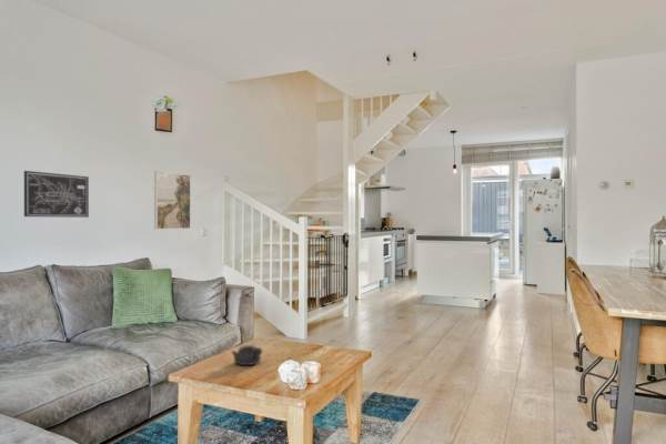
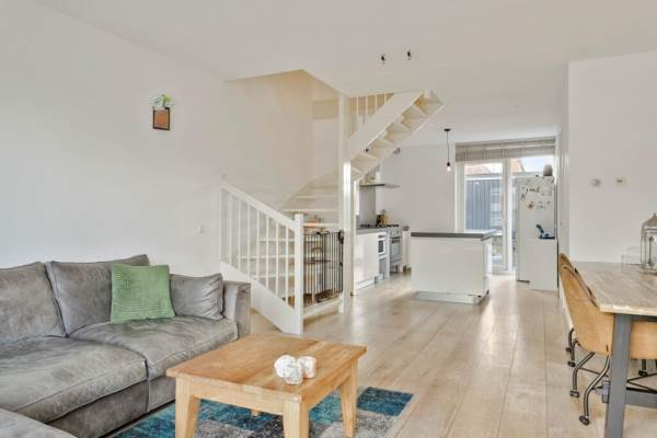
- wall art [23,170,90,219]
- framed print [153,170,192,231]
- teapot [231,344,263,366]
